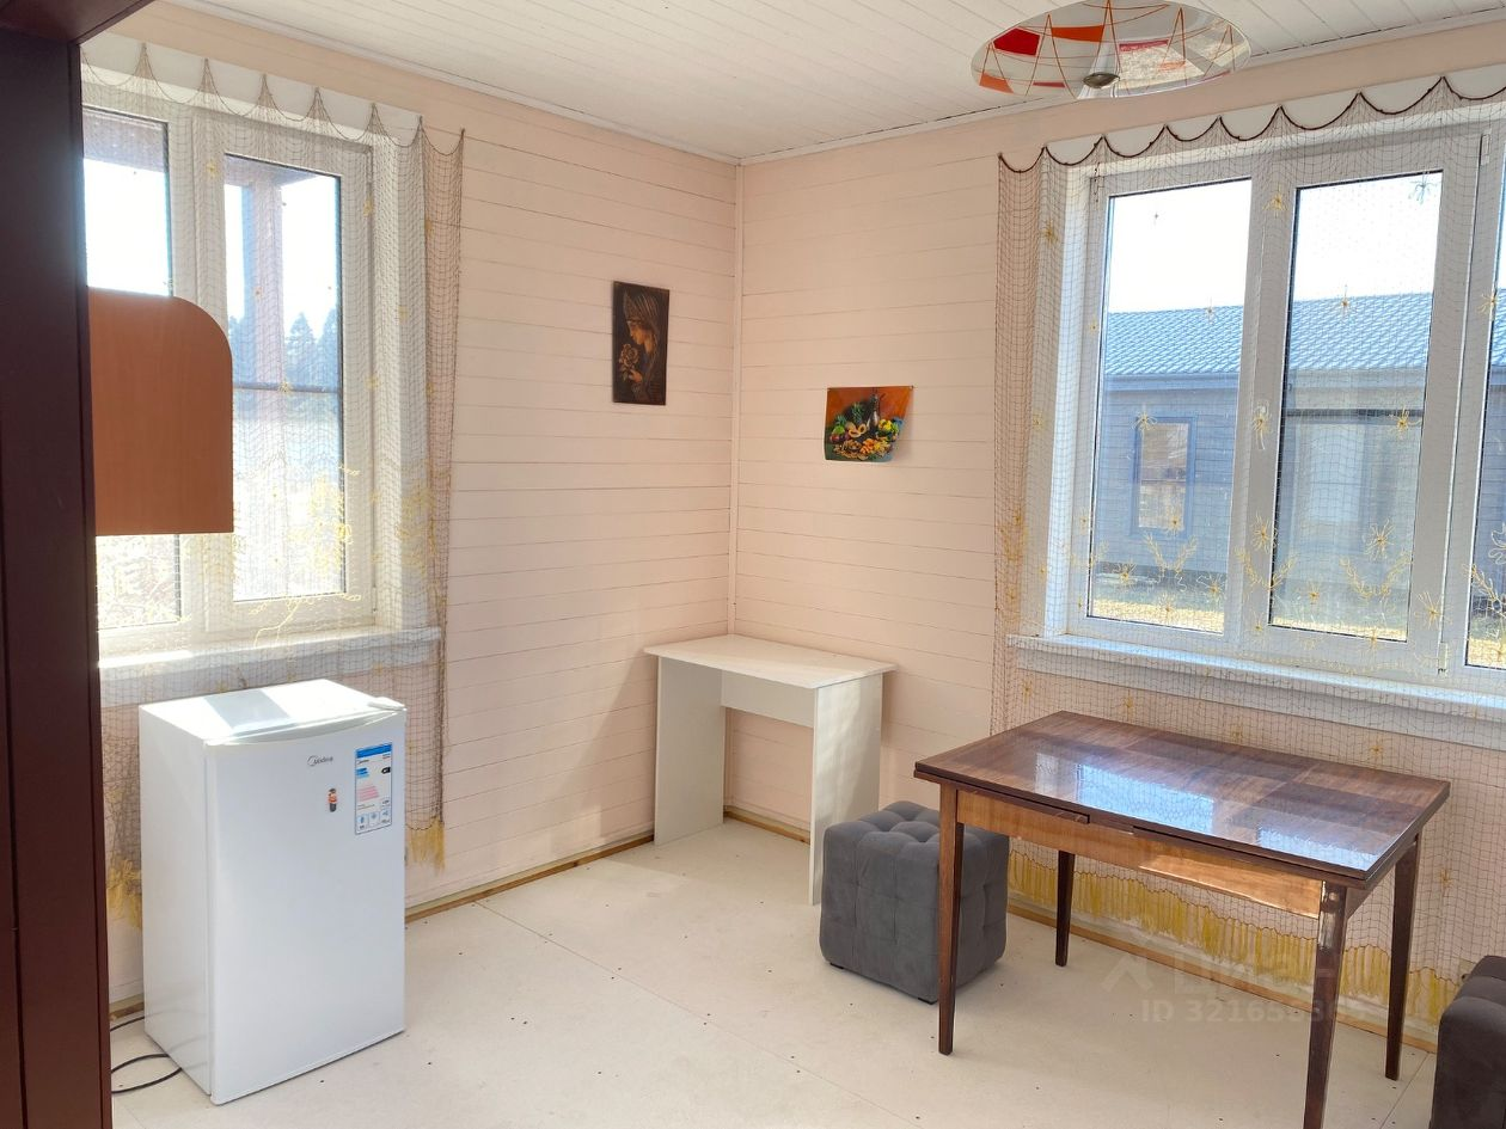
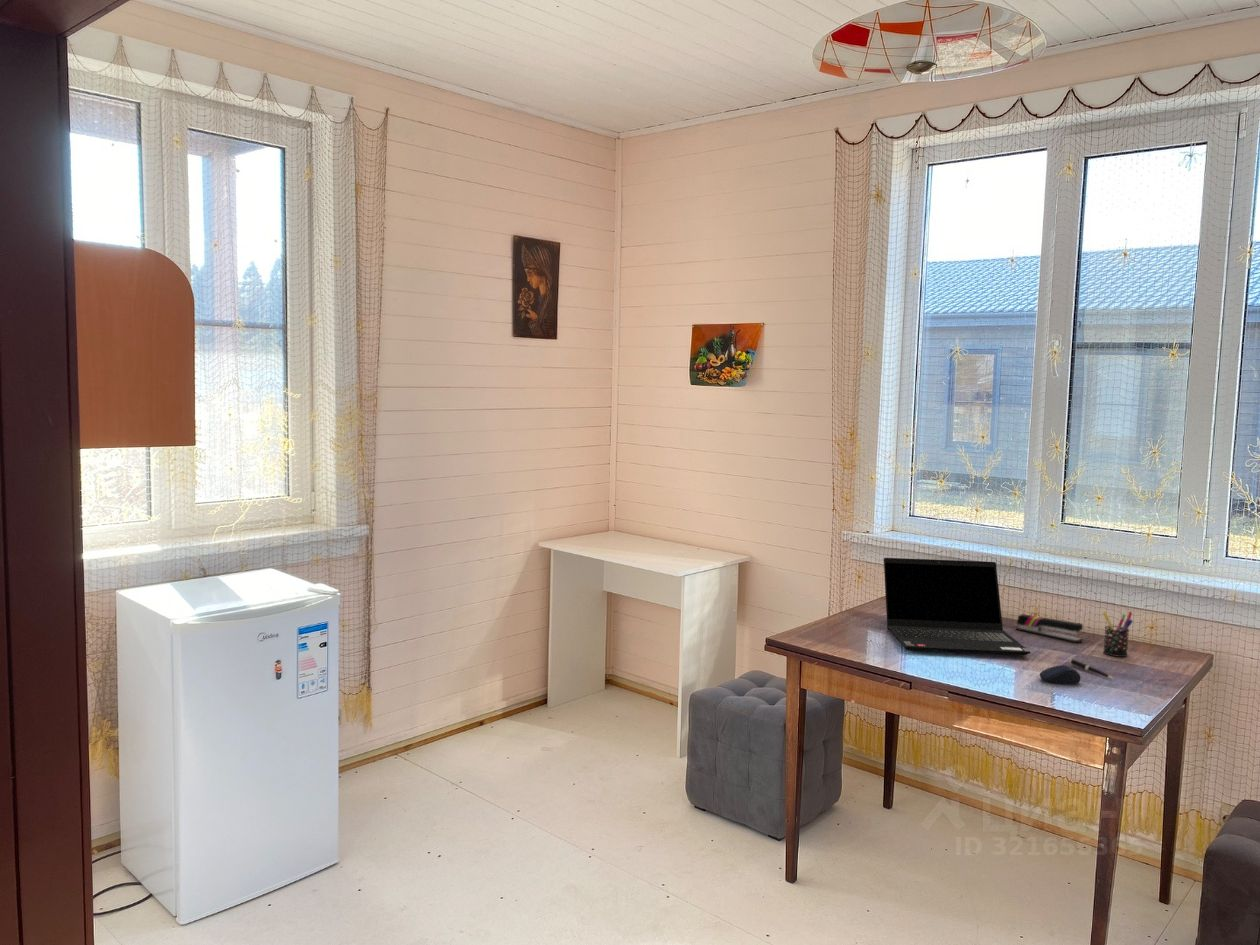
+ stapler [1015,613,1084,644]
+ computer mouse [1039,664,1082,685]
+ pen holder [1101,610,1134,658]
+ laptop computer [883,557,1032,656]
+ pen [1069,658,1116,680]
